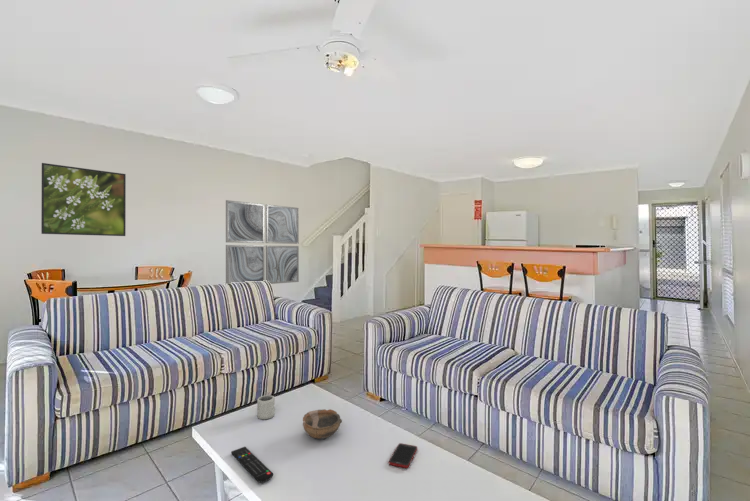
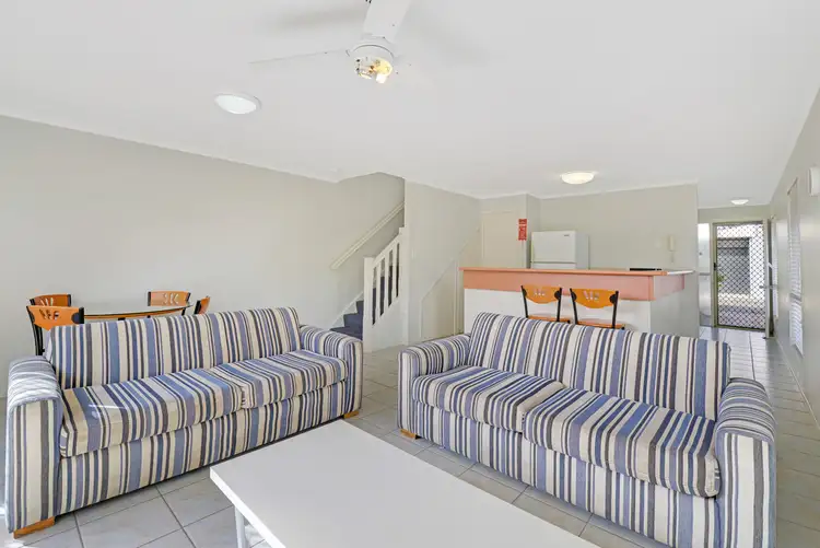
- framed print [40,162,127,237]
- cell phone [388,442,418,469]
- remote control [230,446,274,484]
- bowl [302,408,343,440]
- cup [256,394,276,420]
- wall art [225,199,300,285]
